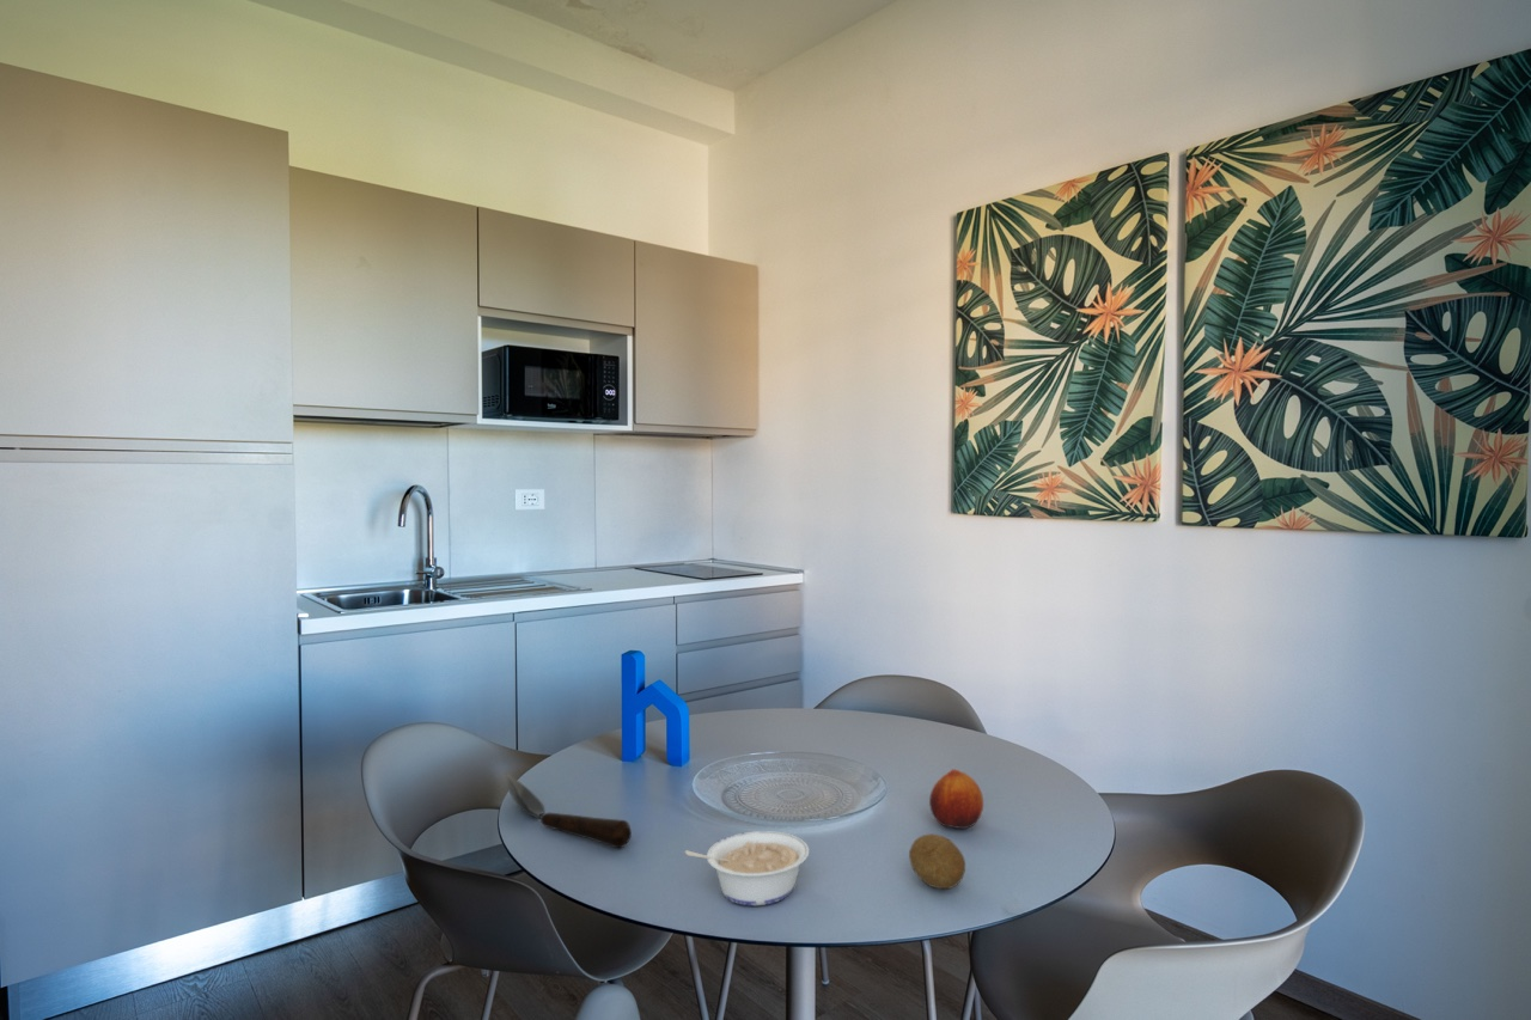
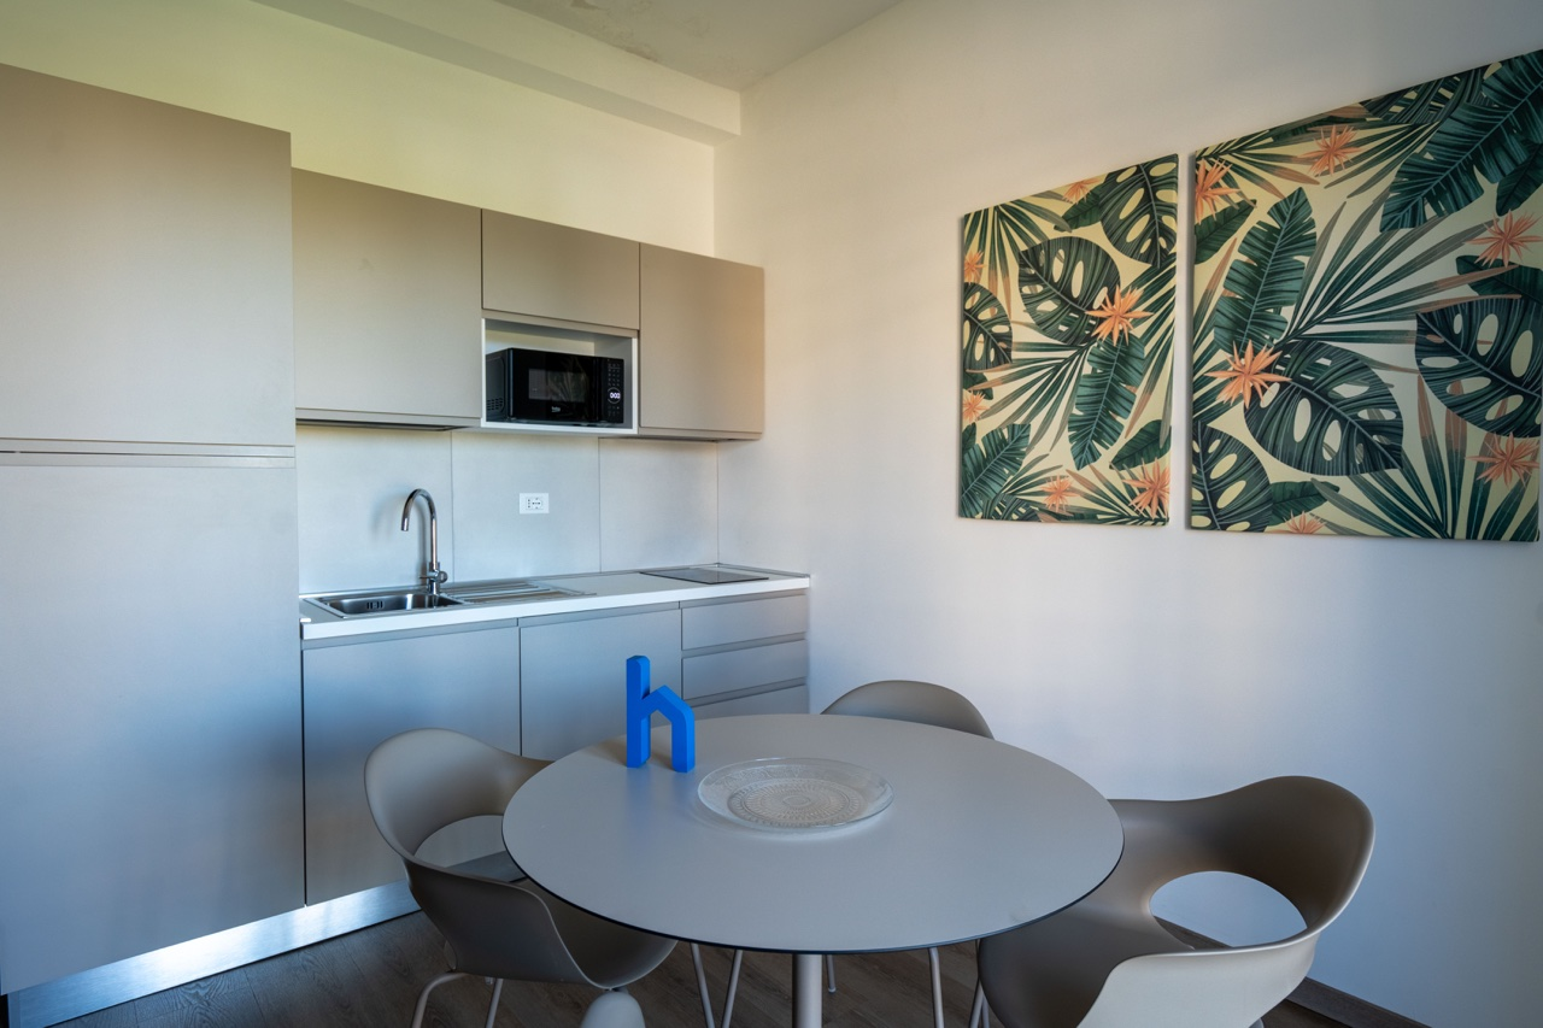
- fruit [928,768,984,830]
- legume [684,830,810,906]
- fruit [908,832,966,890]
- spoon [502,770,633,849]
